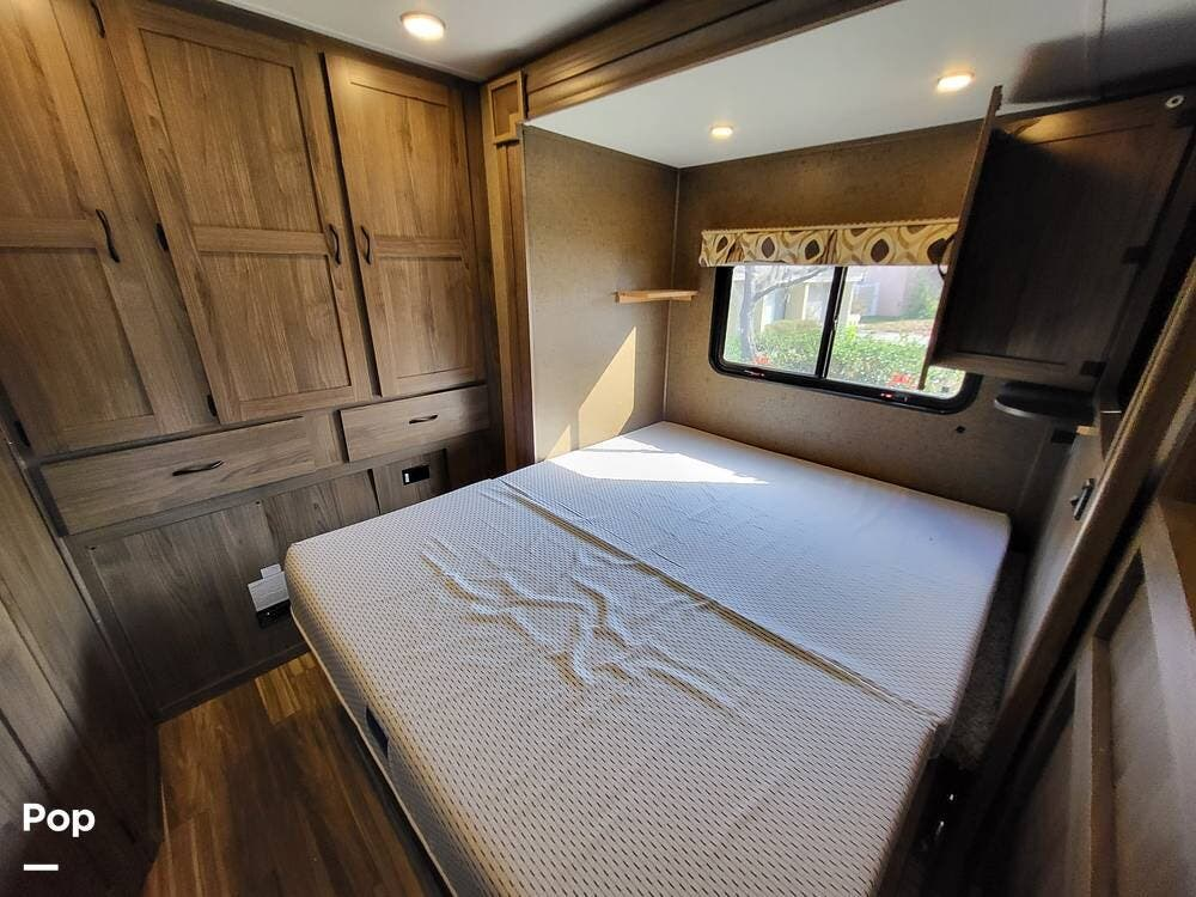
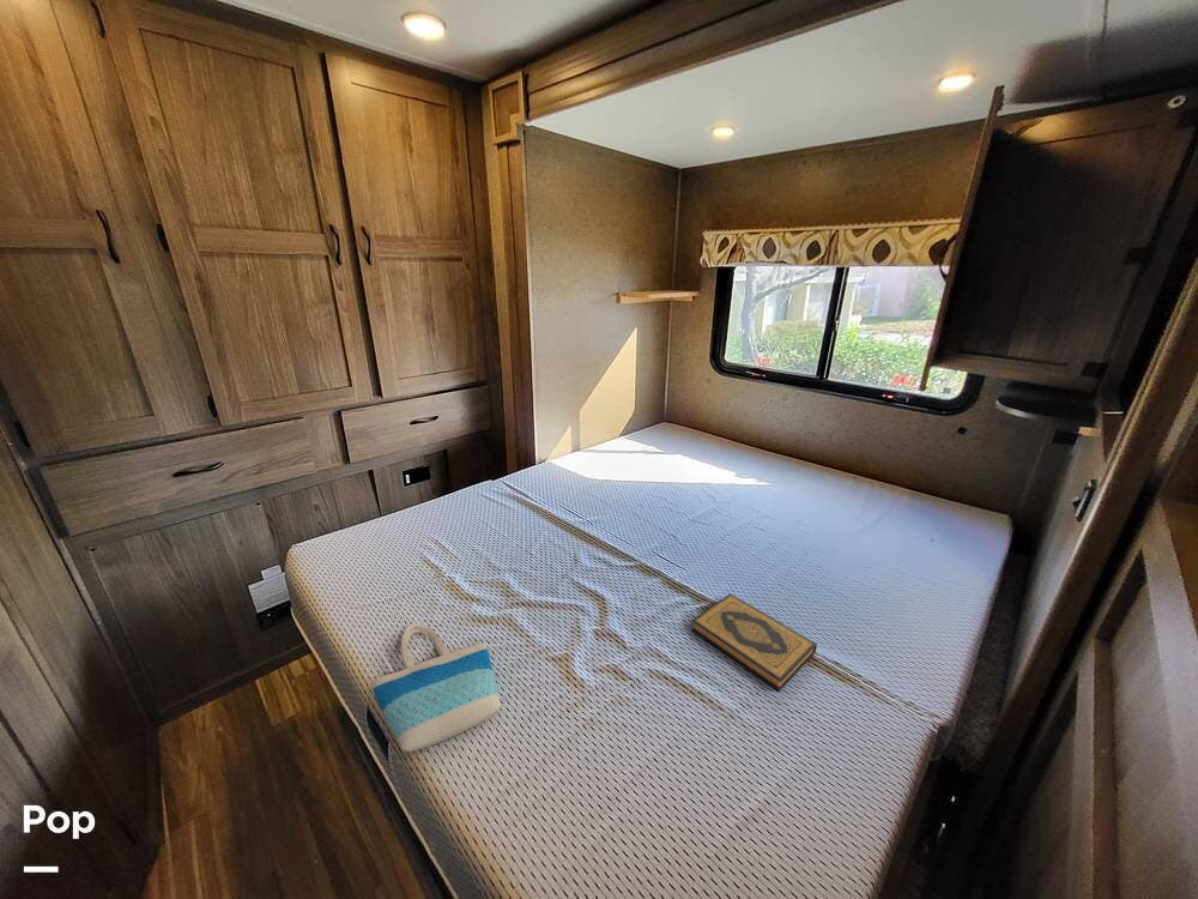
+ hardback book [690,592,818,693]
+ tote bag [370,622,502,753]
